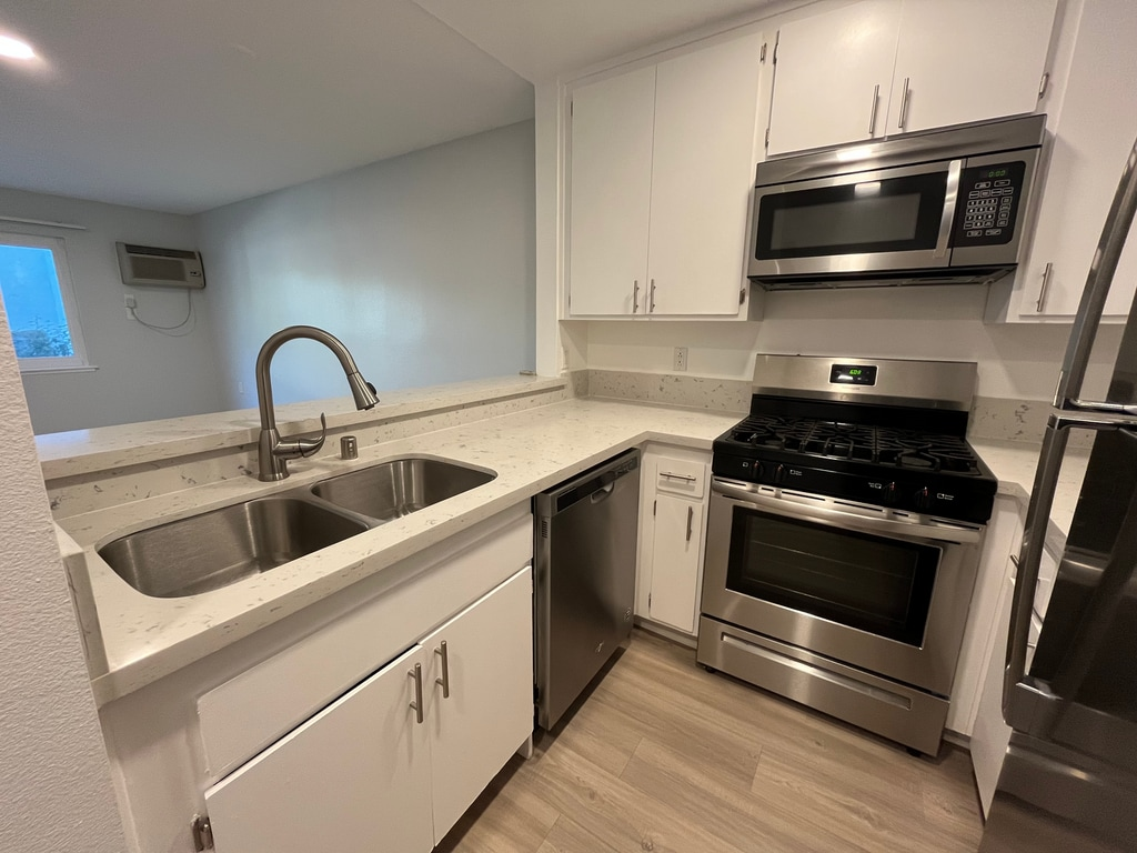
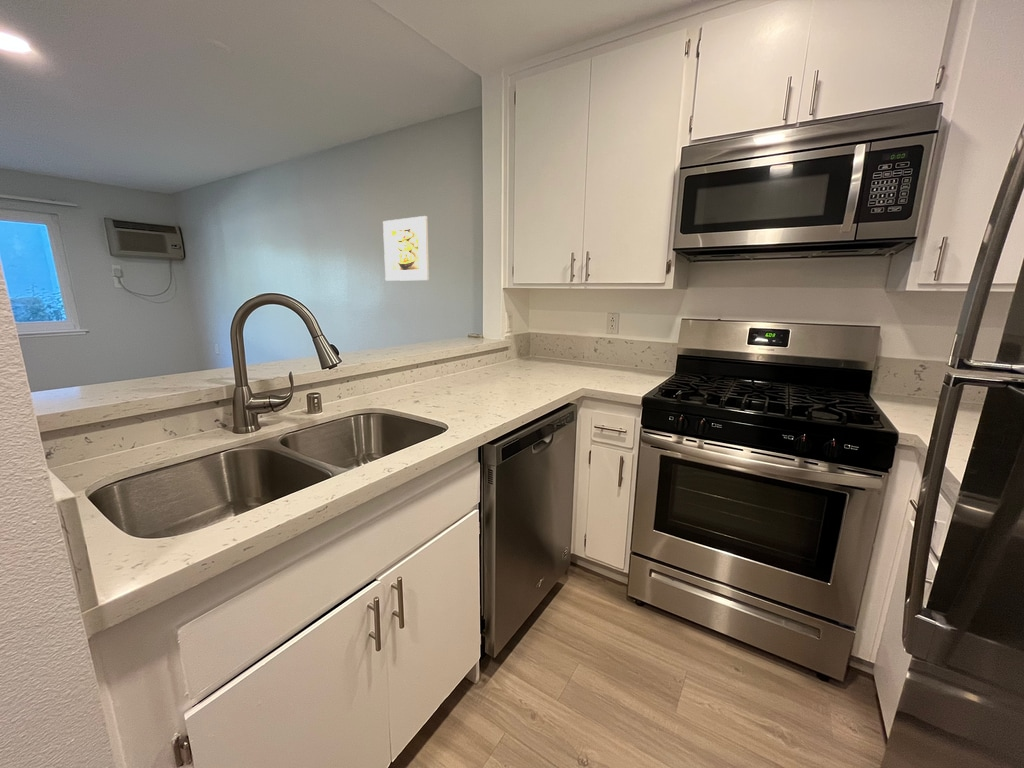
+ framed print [382,215,430,282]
